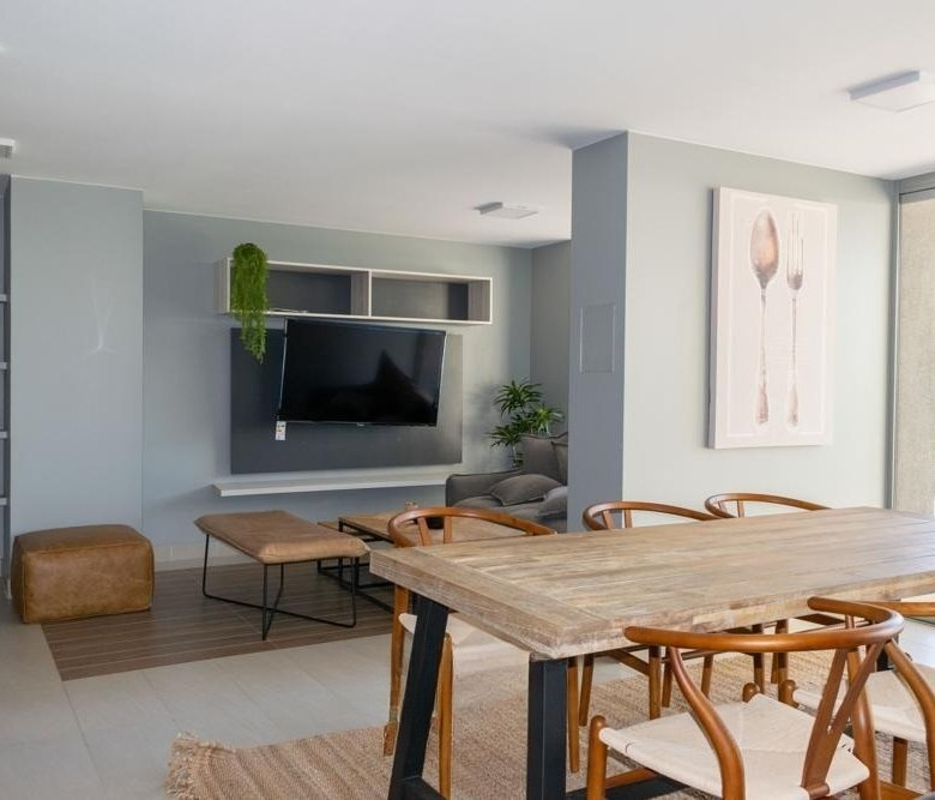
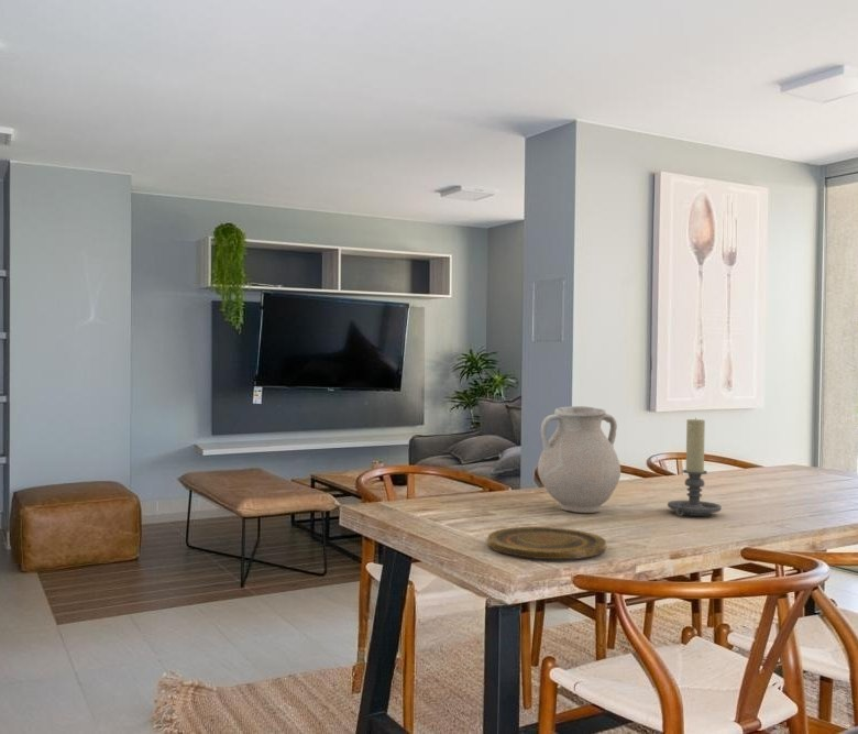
+ plate [486,526,607,560]
+ vase [537,405,622,514]
+ candle holder [667,416,723,517]
